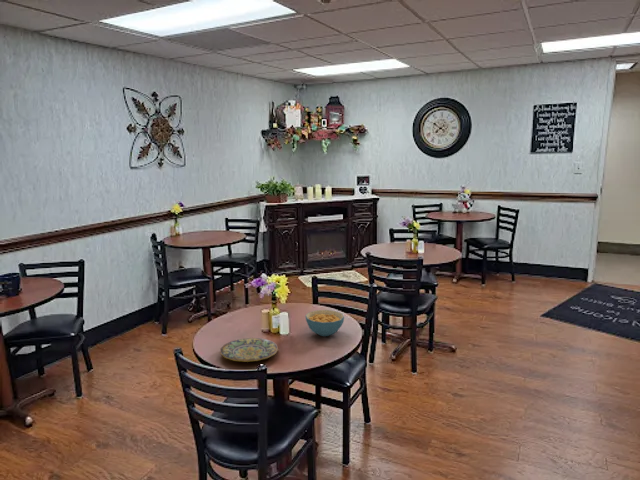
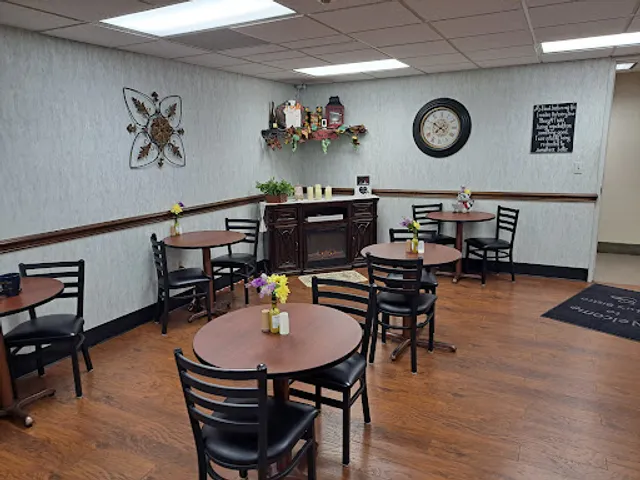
- cereal bowl [304,309,345,337]
- plate [219,337,279,363]
